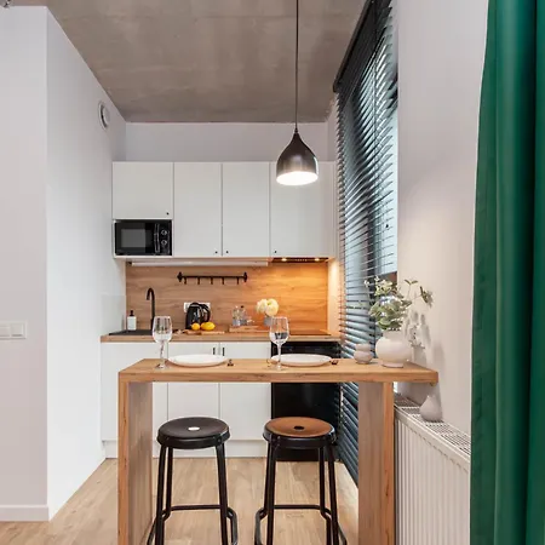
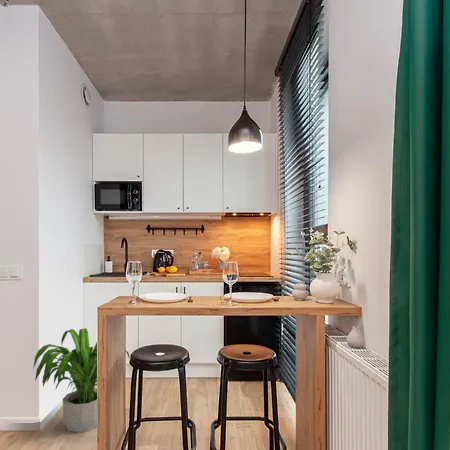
+ potted plant [32,327,131,434]
